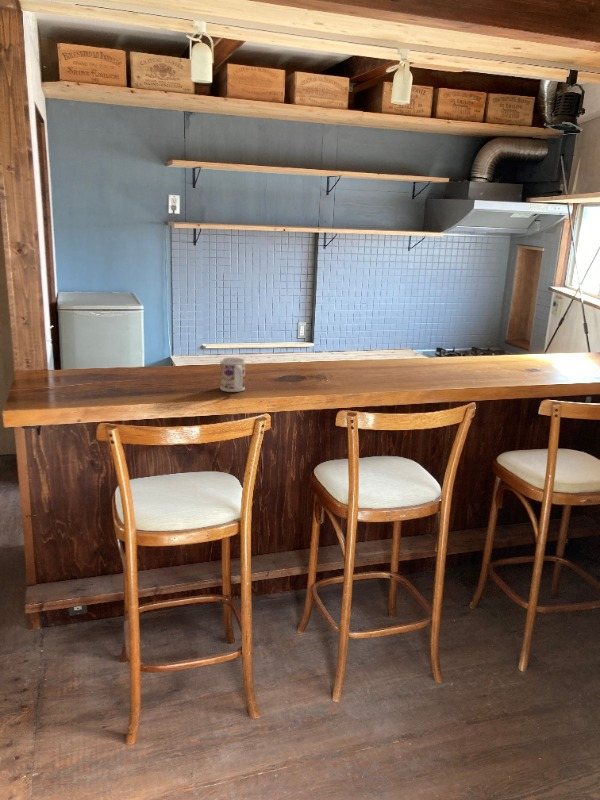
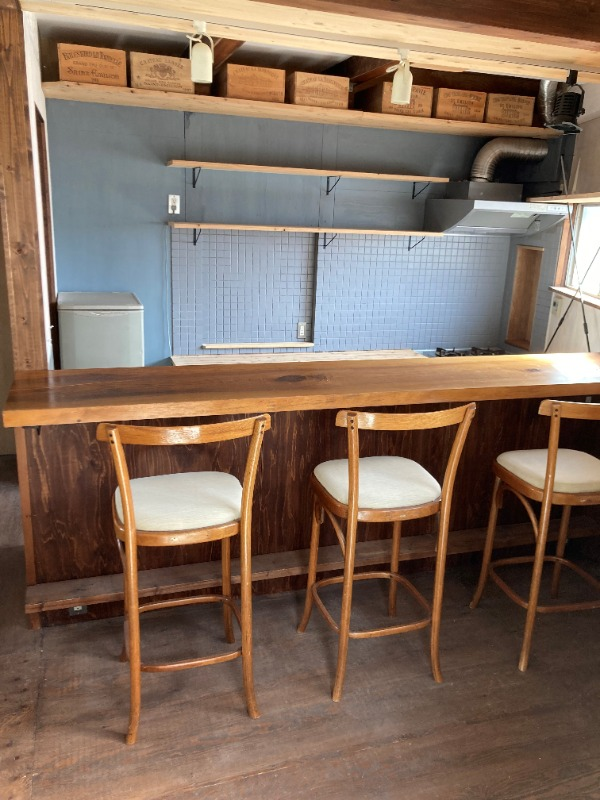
- mug [219,356,246,393]
